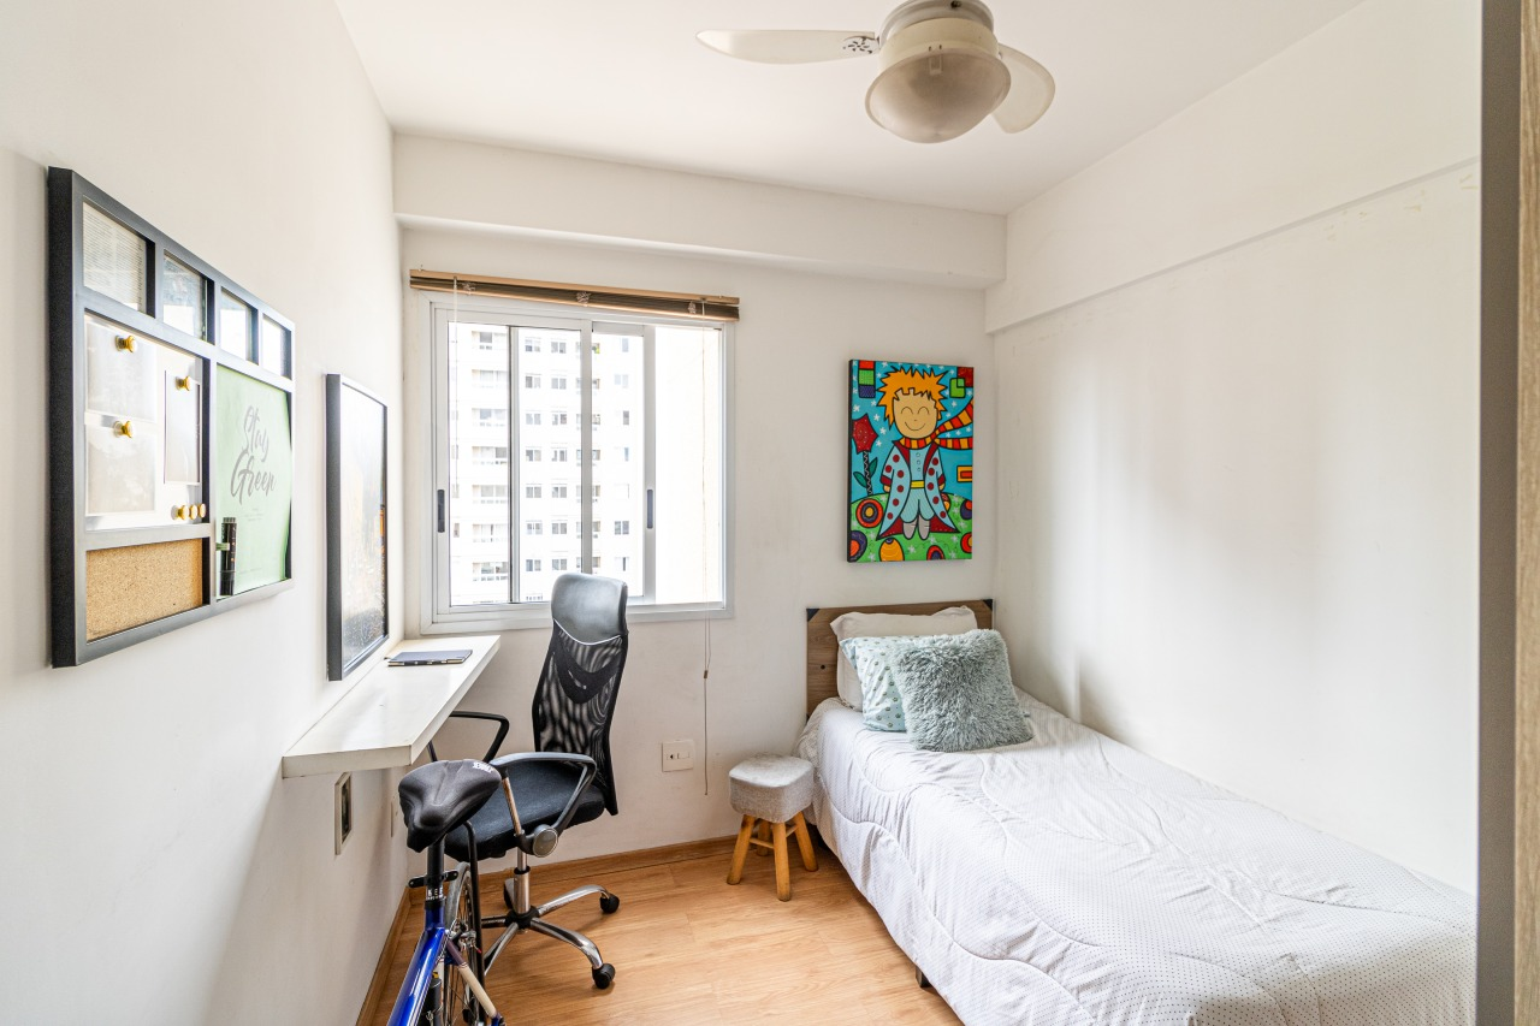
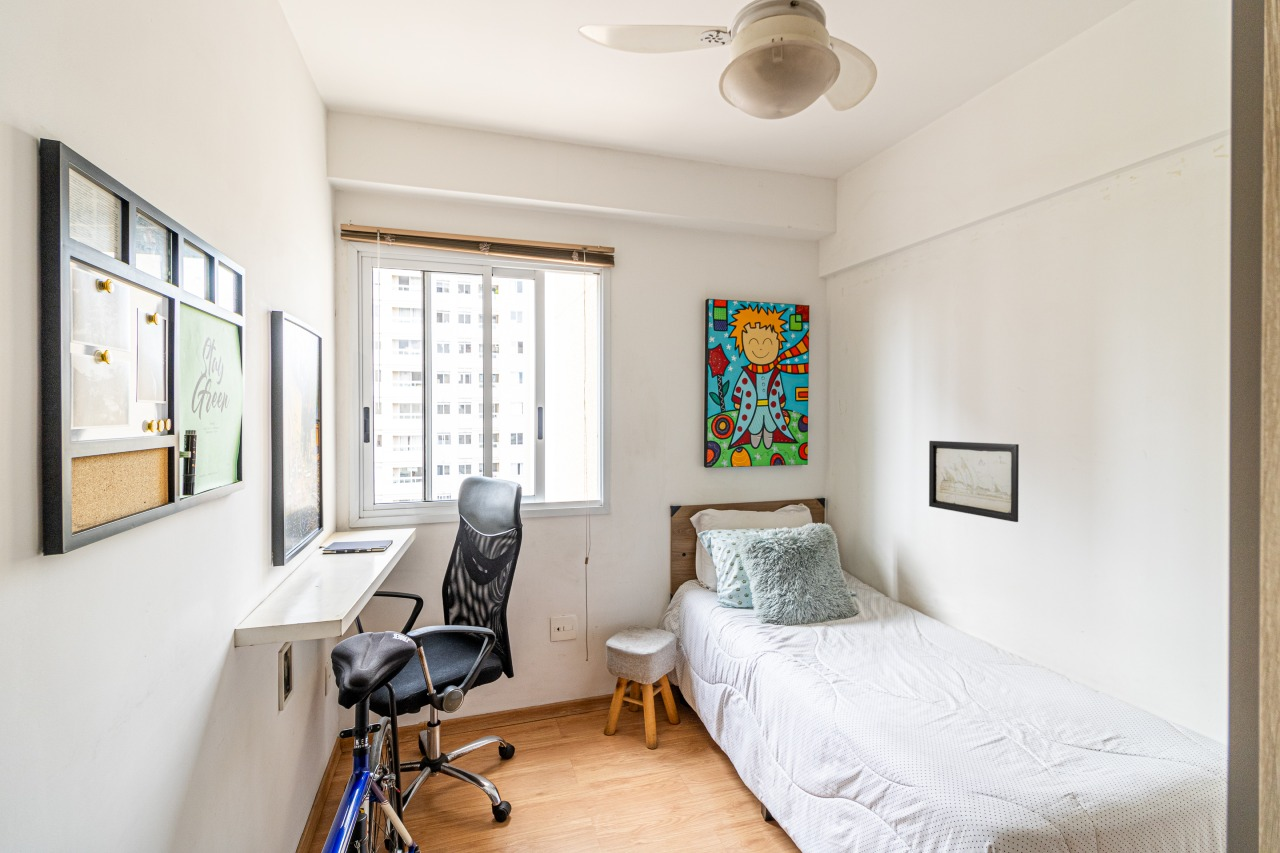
+ wall art [928,440,1020,523]
